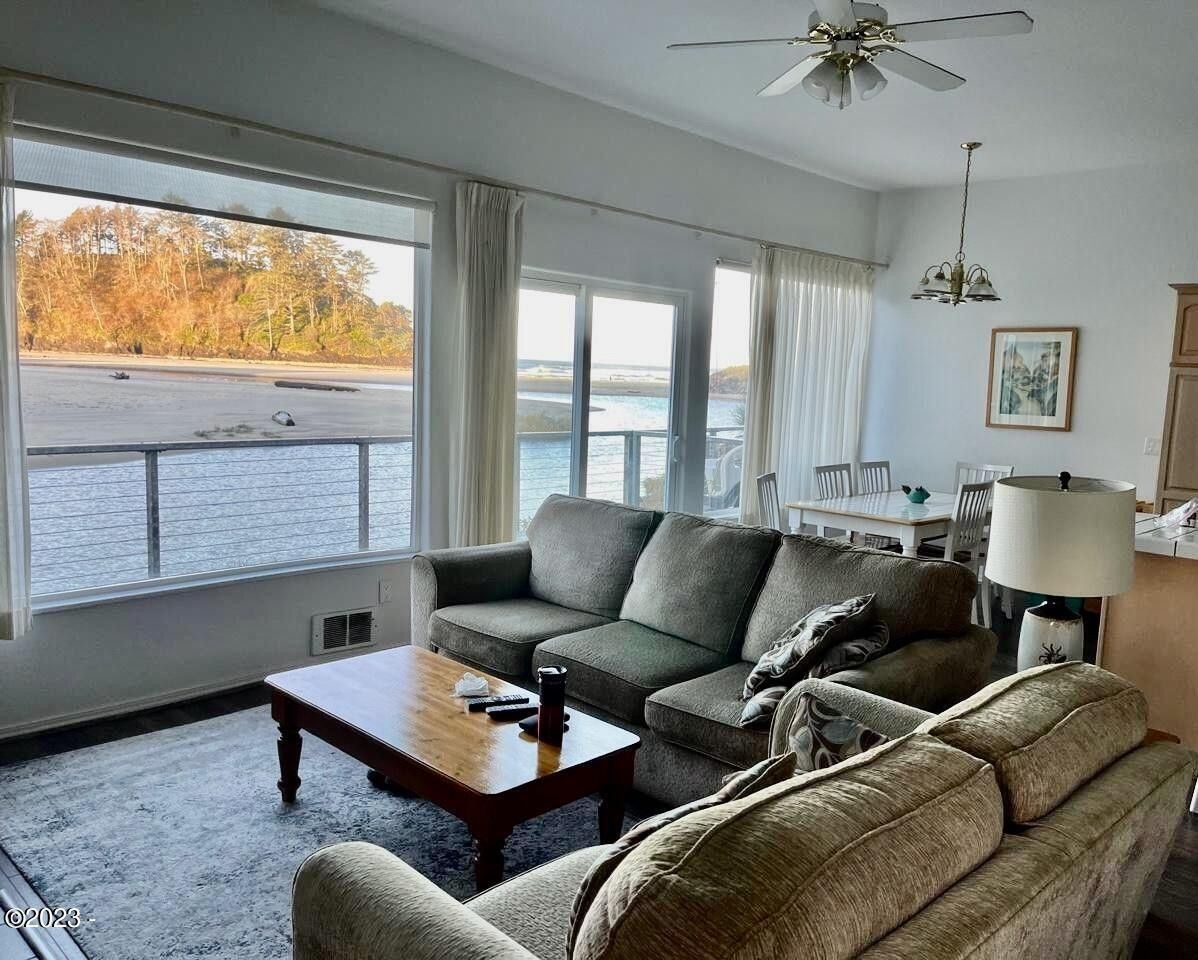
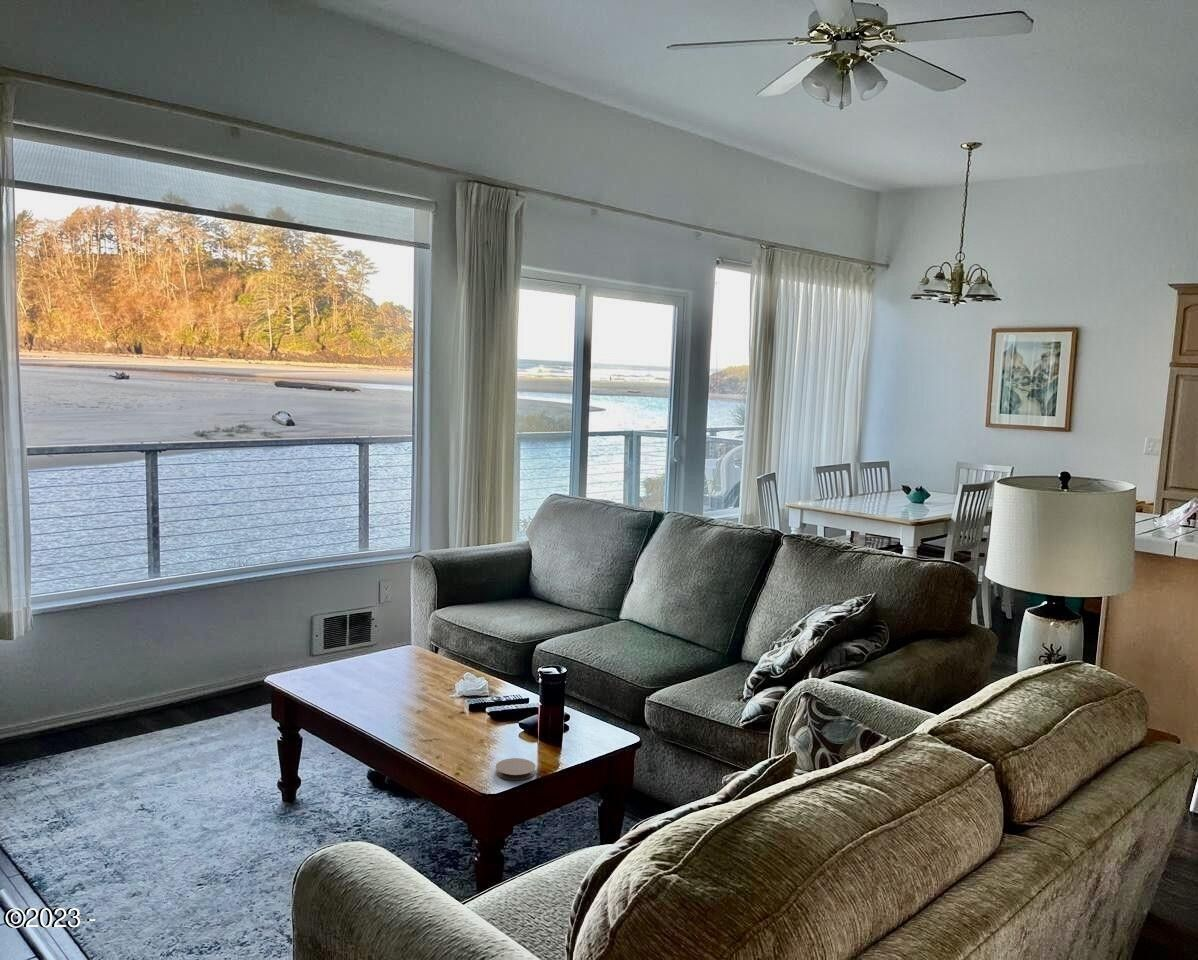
+ coaster [495,757,536,781]
